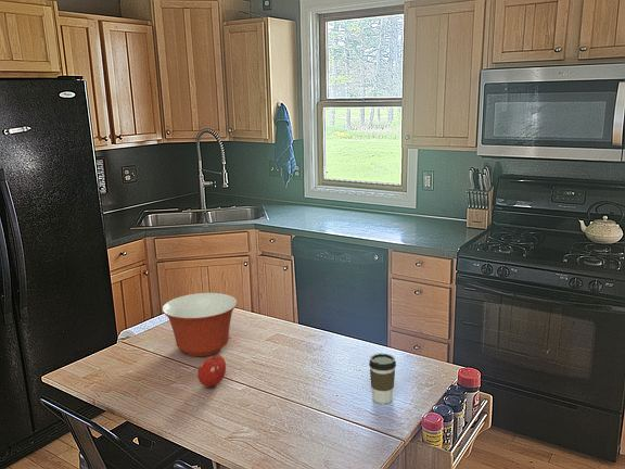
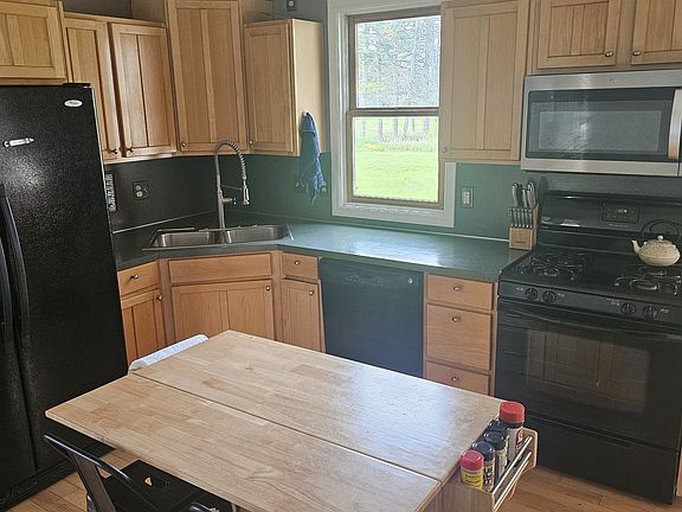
- fruit [196,354,227,388]
- coffee cup [368,353,397,405]
- mixing bowl [161,292,239,357]
